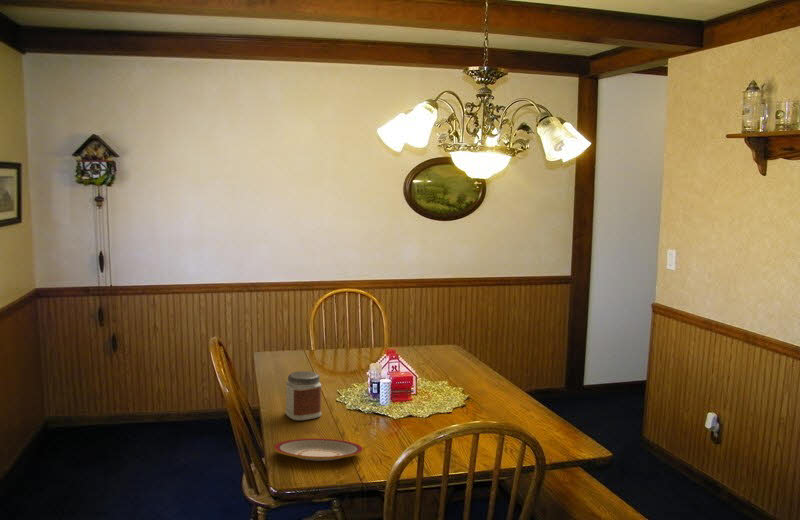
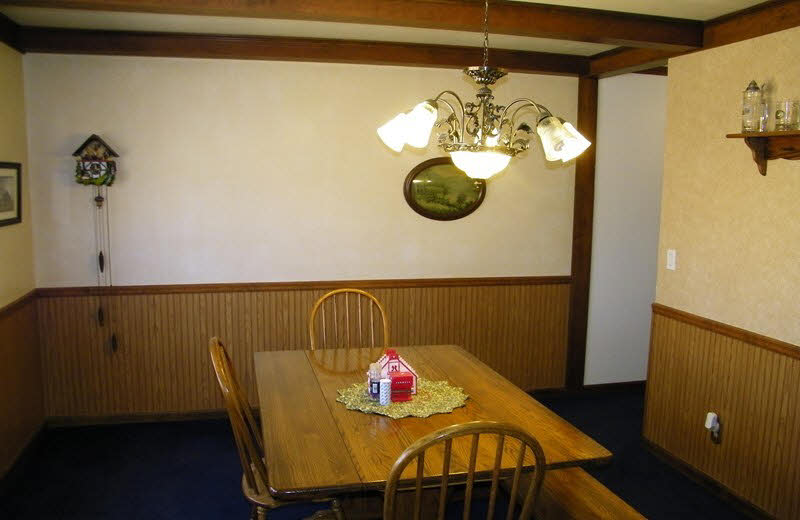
- jar [284,370,322,421]
- plate [273,438,364,462]
